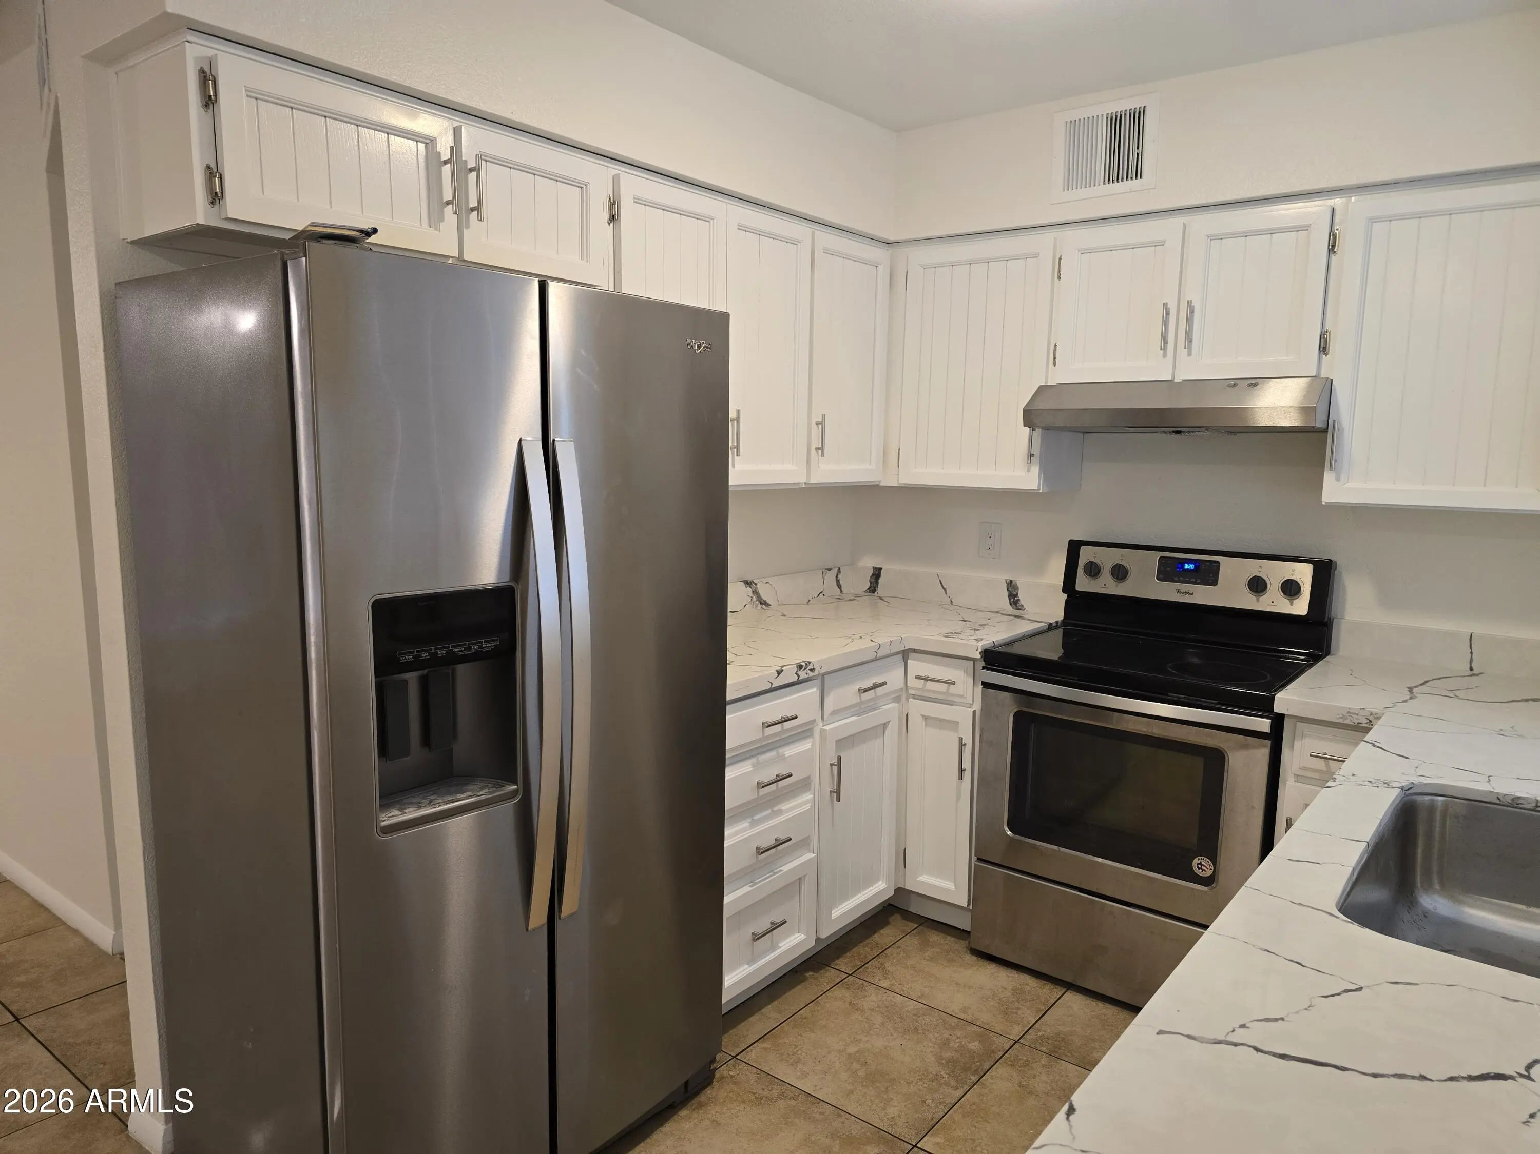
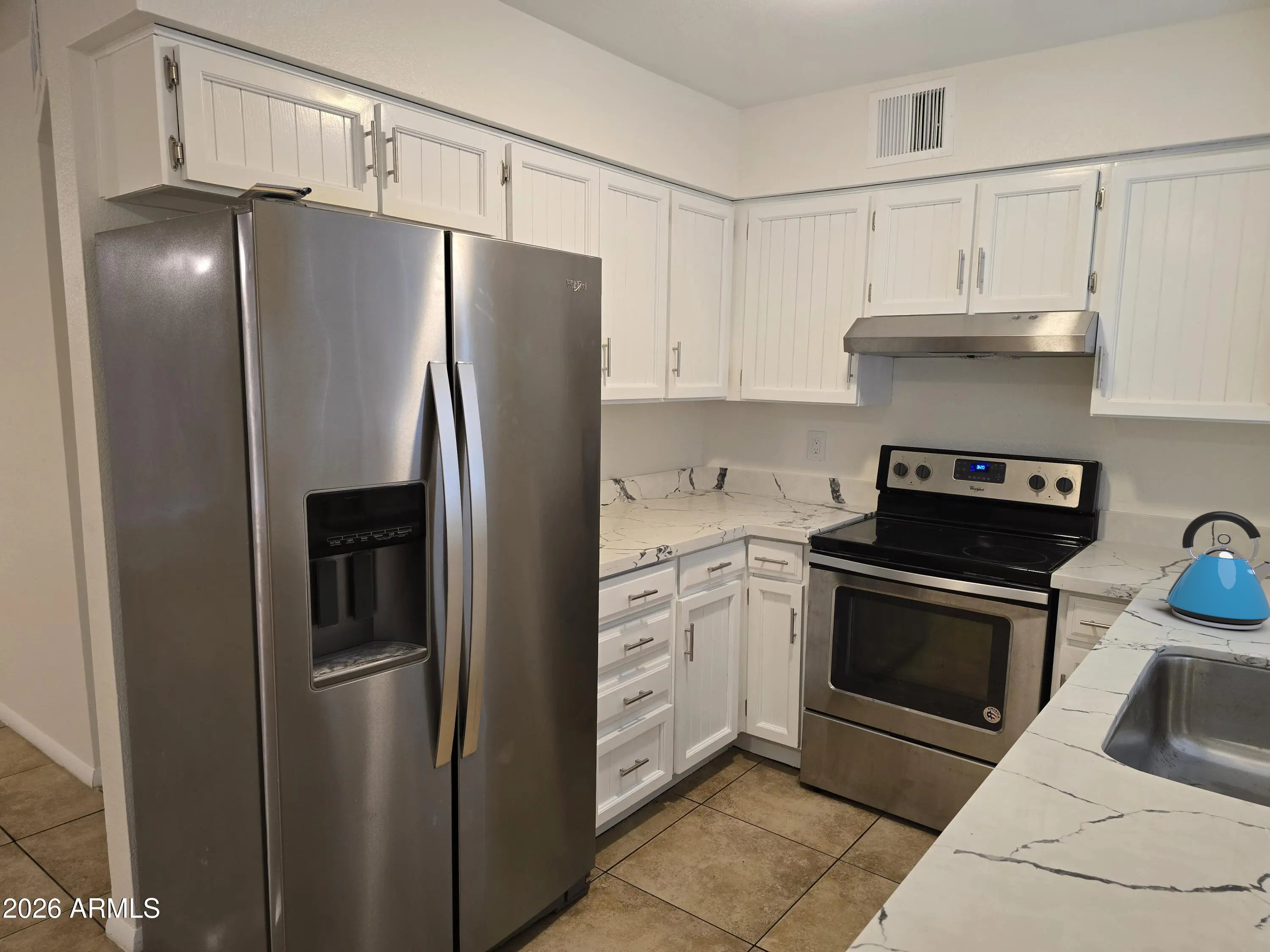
+ kettle [1157,511,1270,630]
